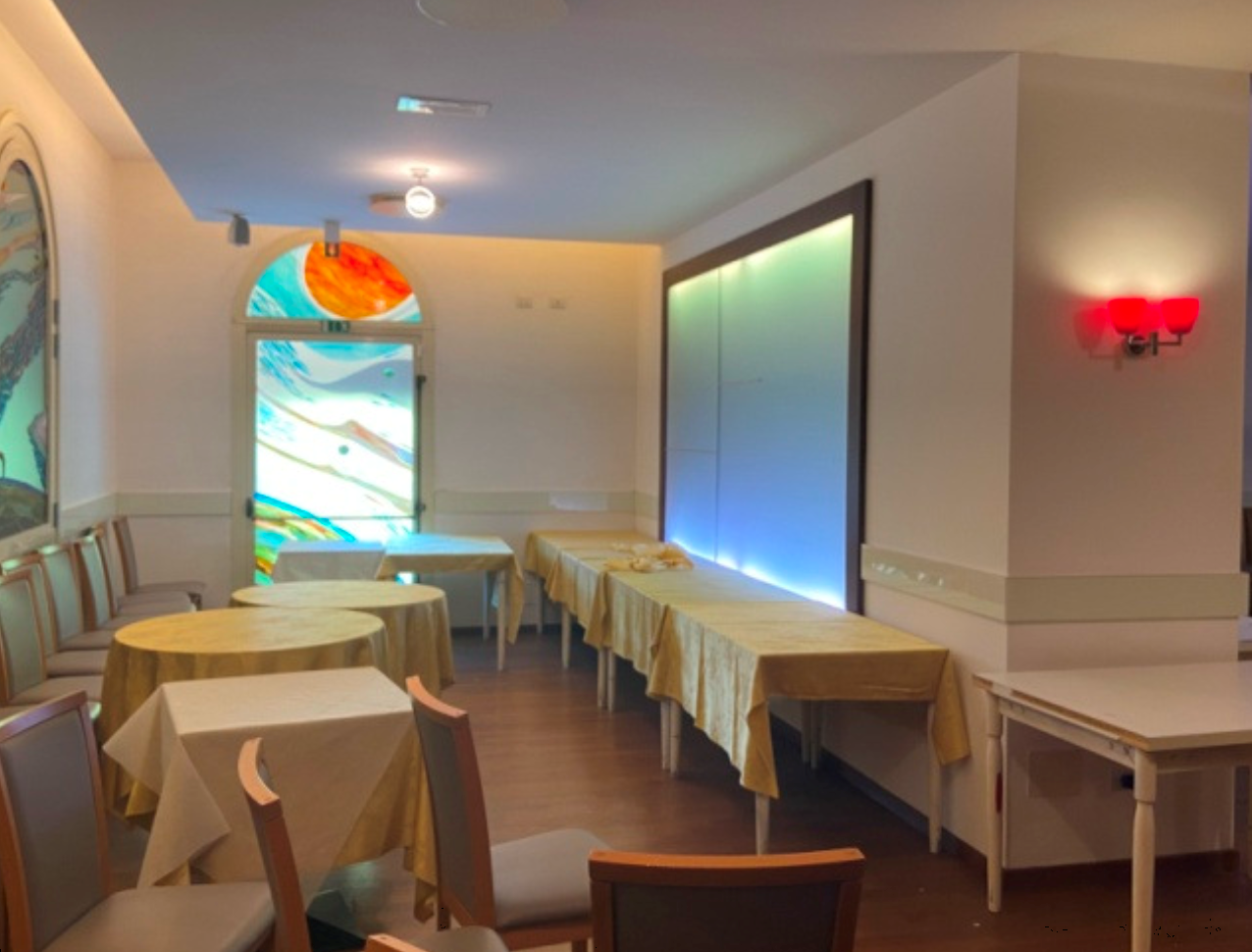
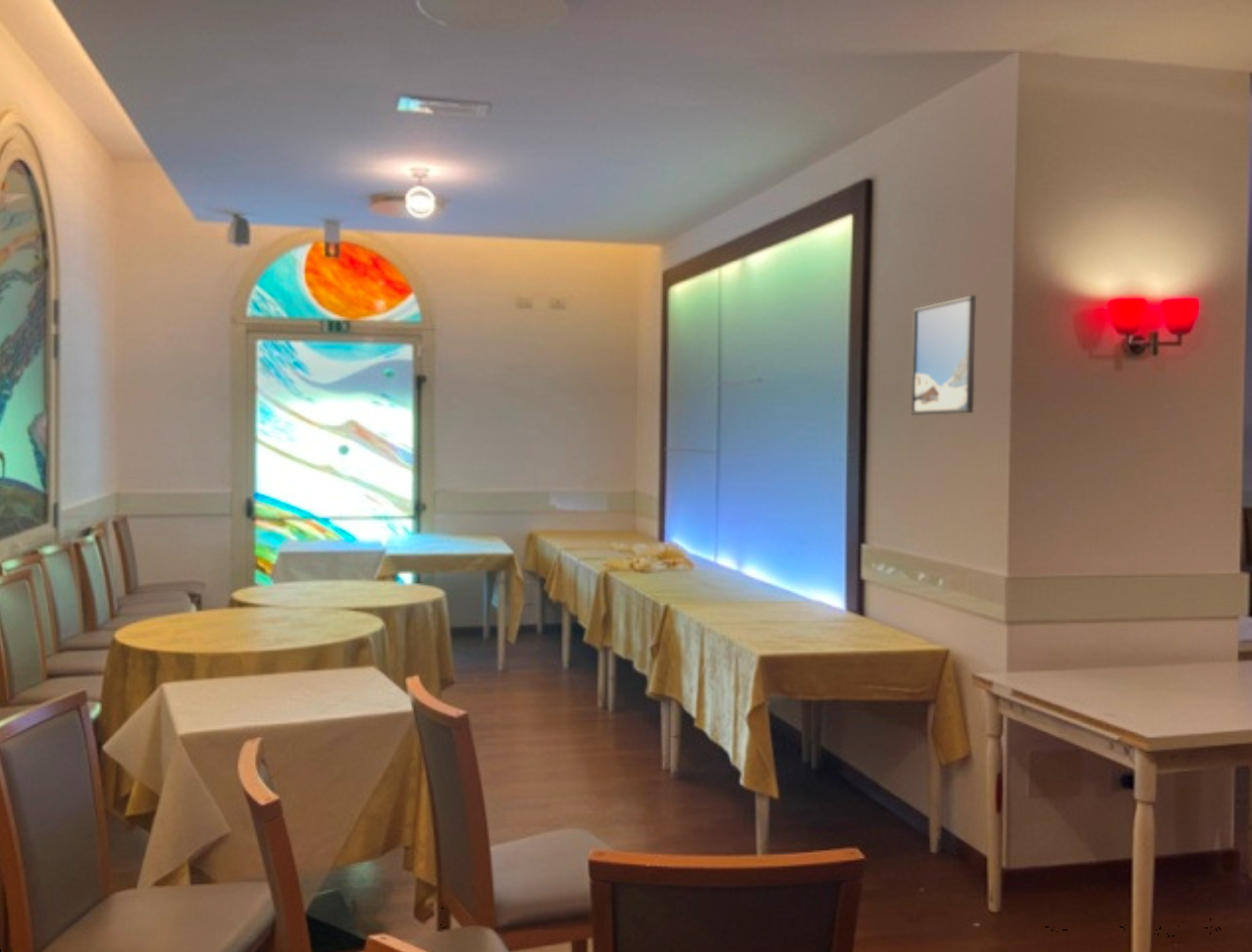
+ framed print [911,294,977,416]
